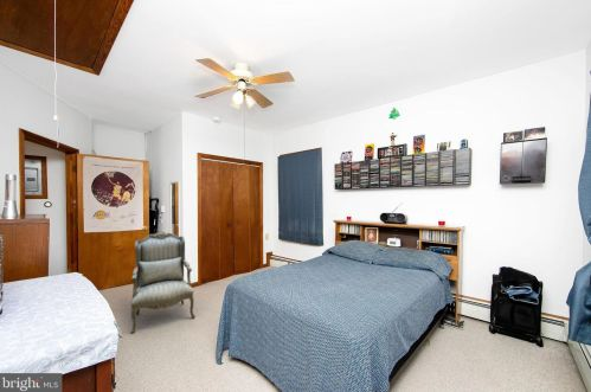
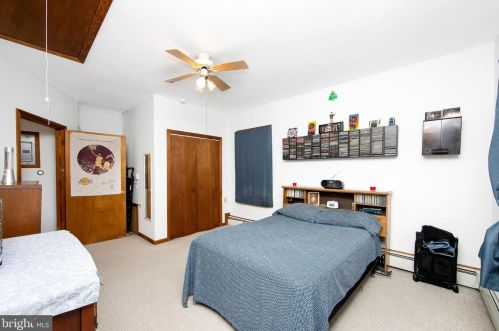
- armchair [129,230,195,335]
